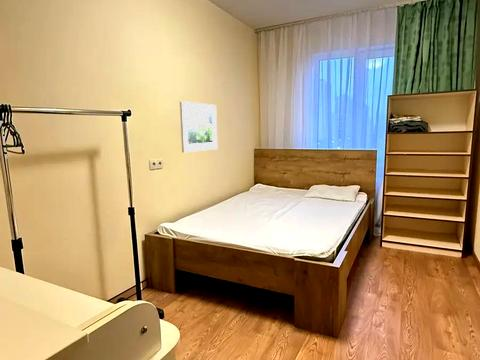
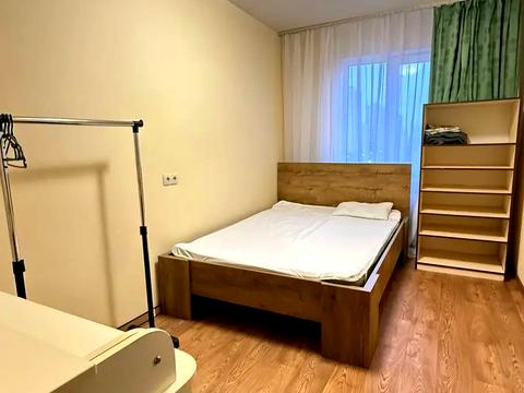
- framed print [179,100,218,153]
